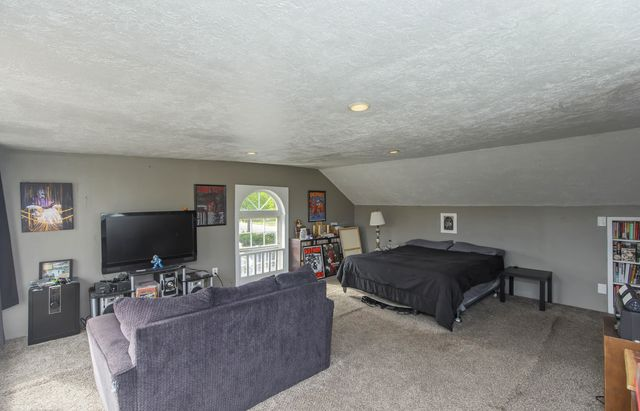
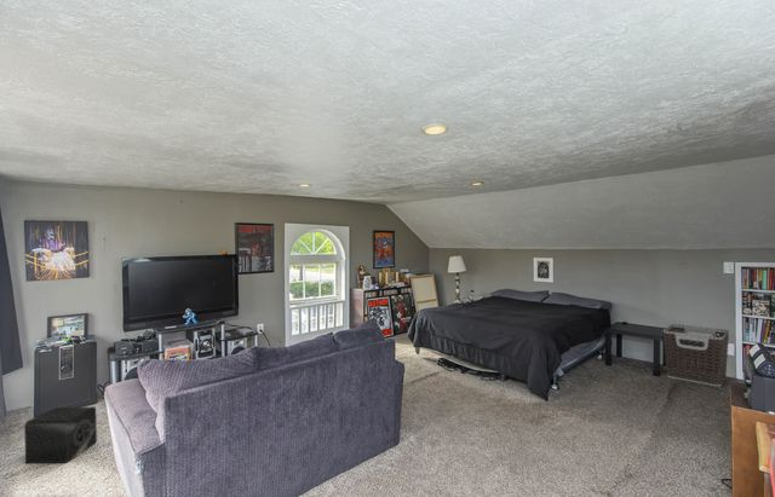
+ clothes hamper [662,323,730,388]
+ speaker [23,406,98,464]
